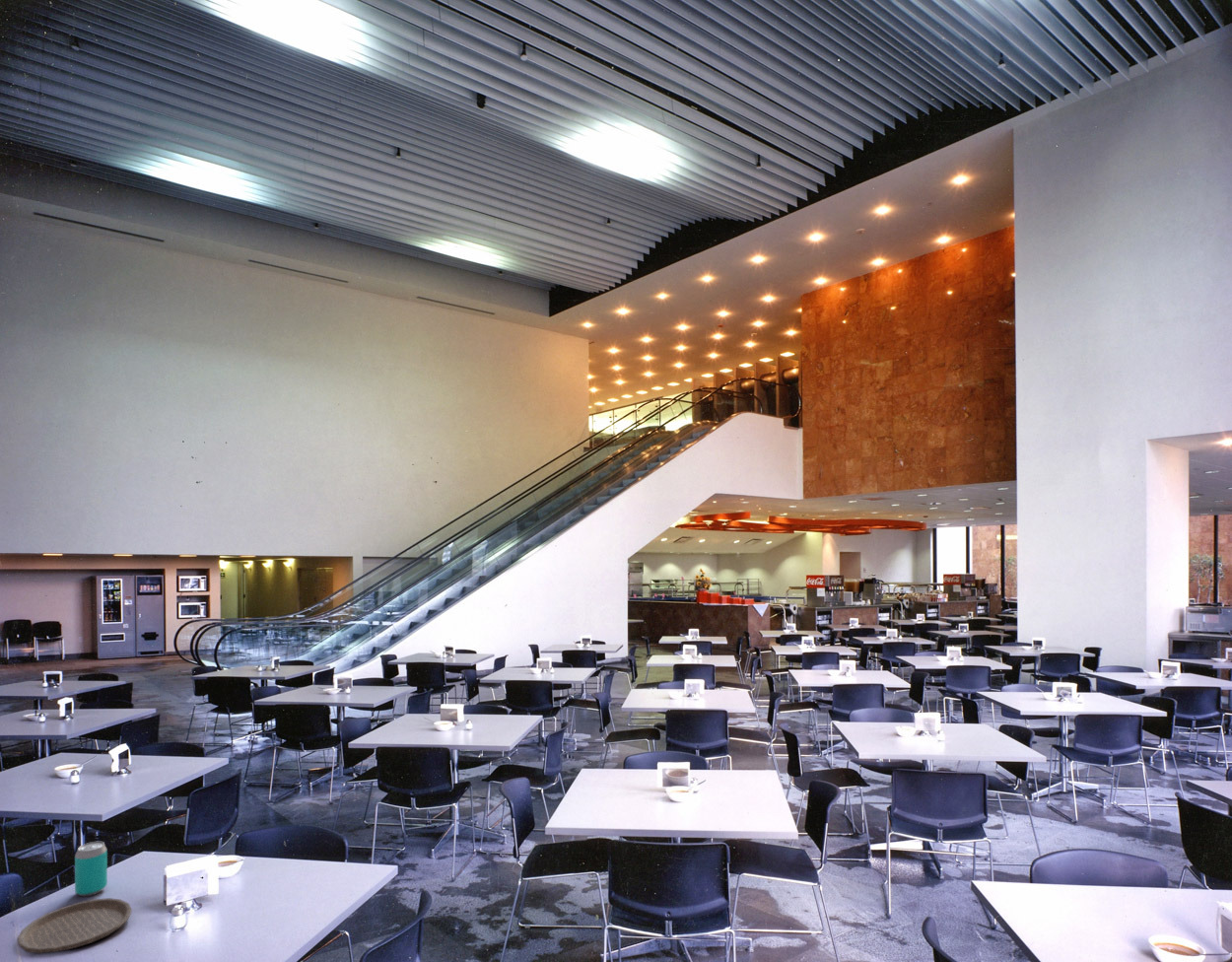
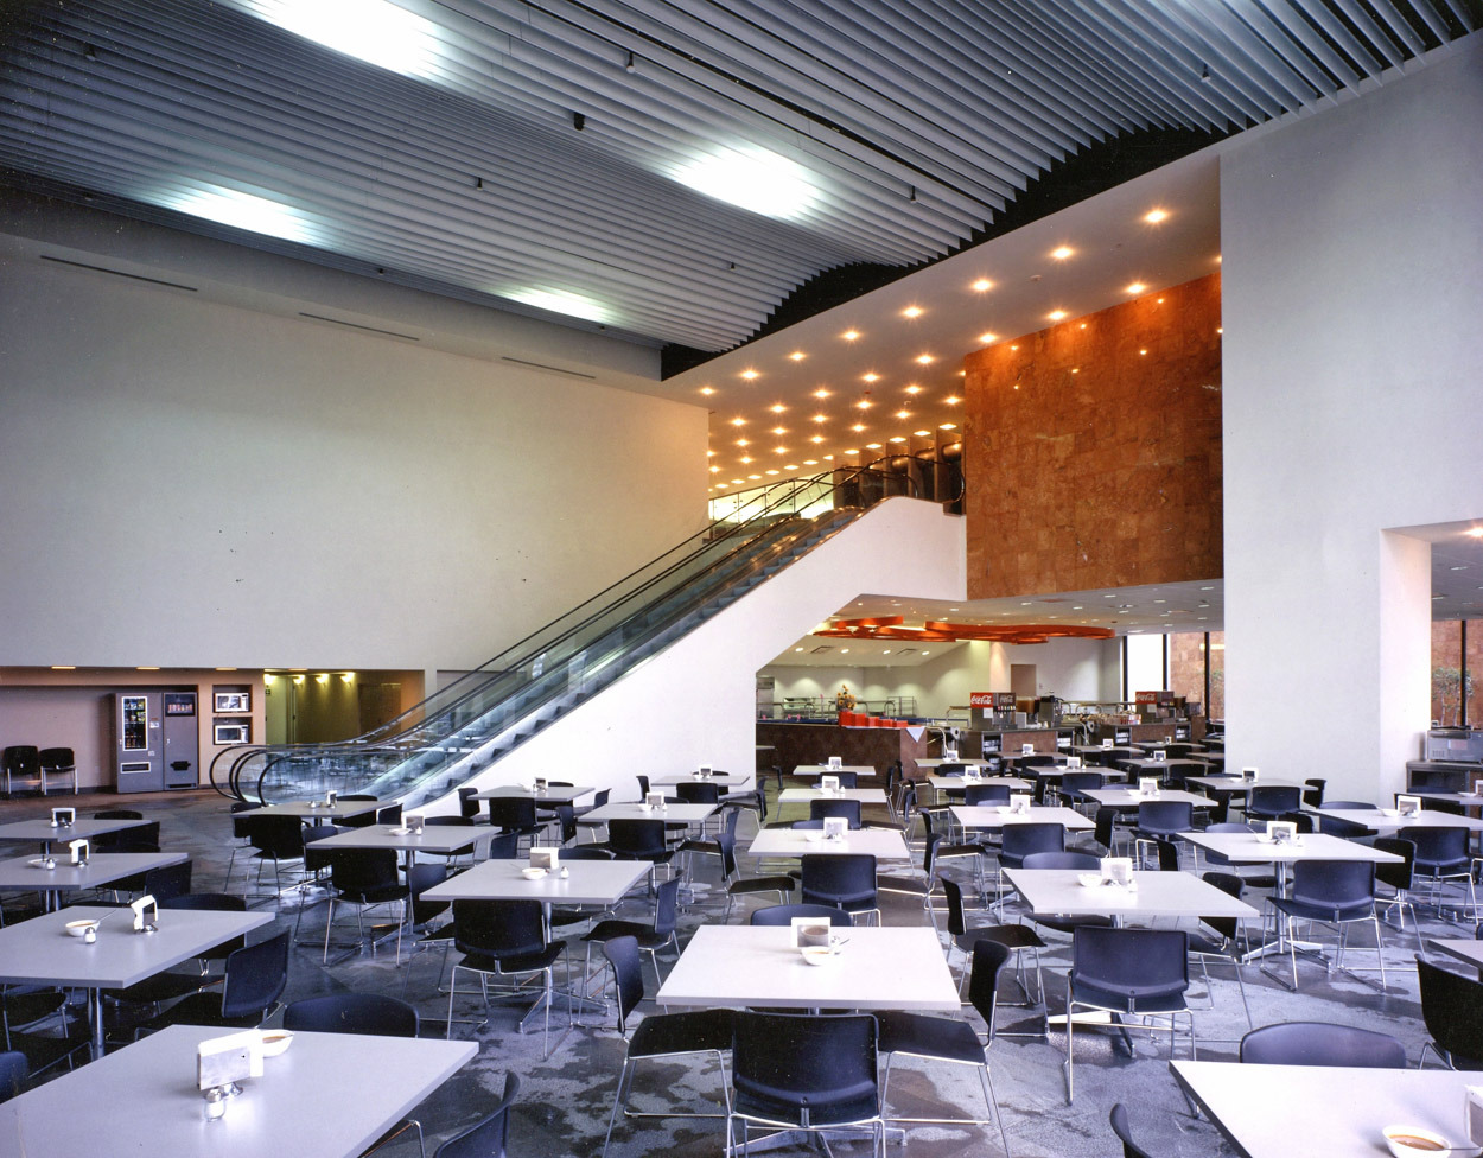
- plate [16,897,133,954]
- beverage can [74,841,108,898]
